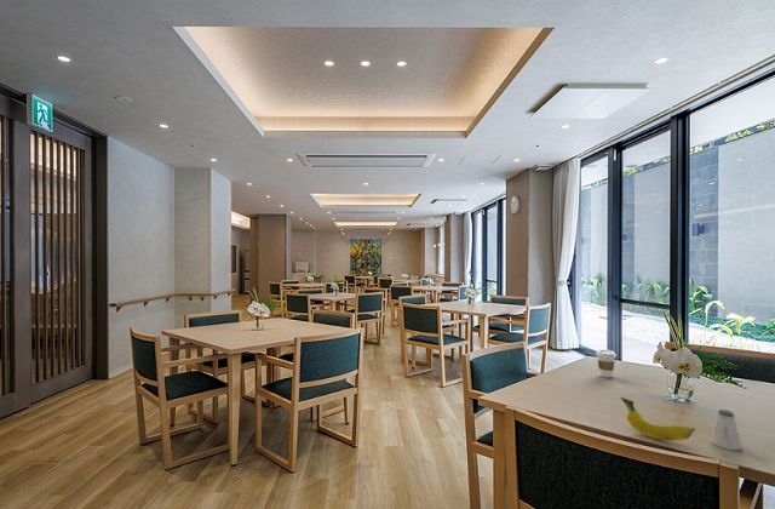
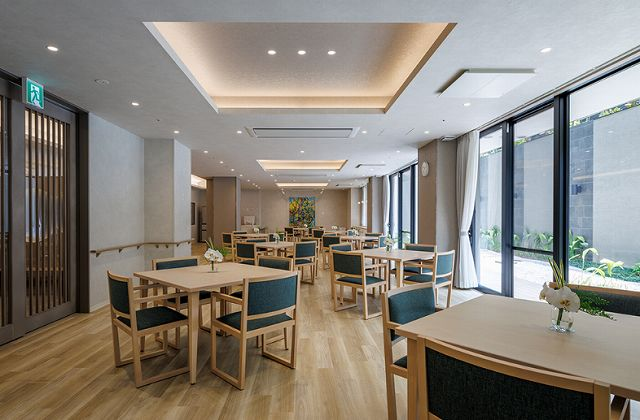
- fruit [620,396,696,441]
- coffee cup [595,349,618,378]
- saltshaker [710,408,742,451]
